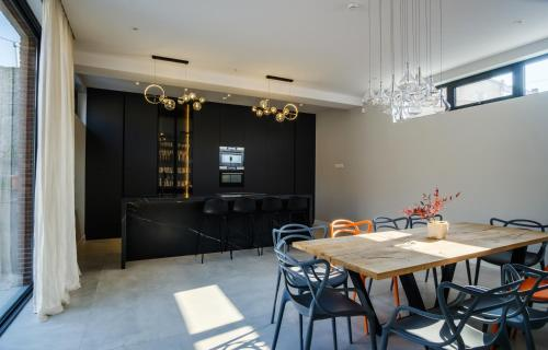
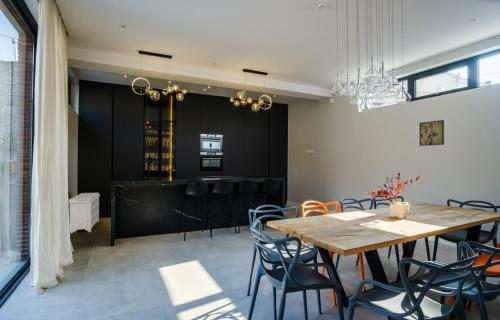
+ bench [68,192,101,234]
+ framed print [418,119,445,147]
